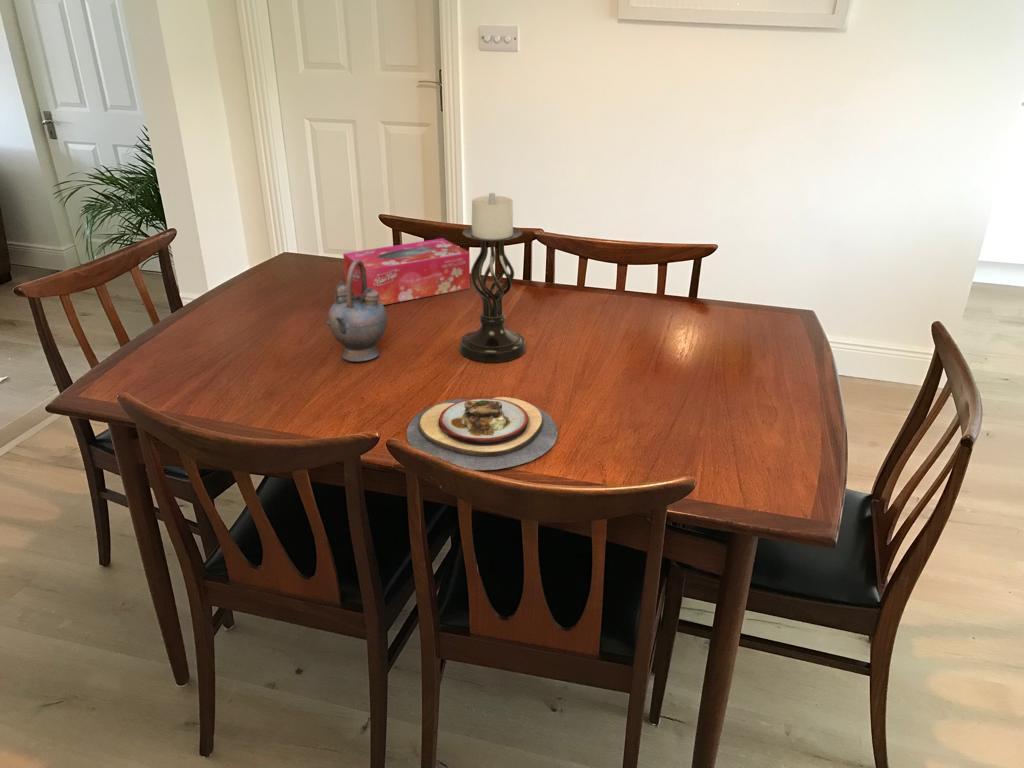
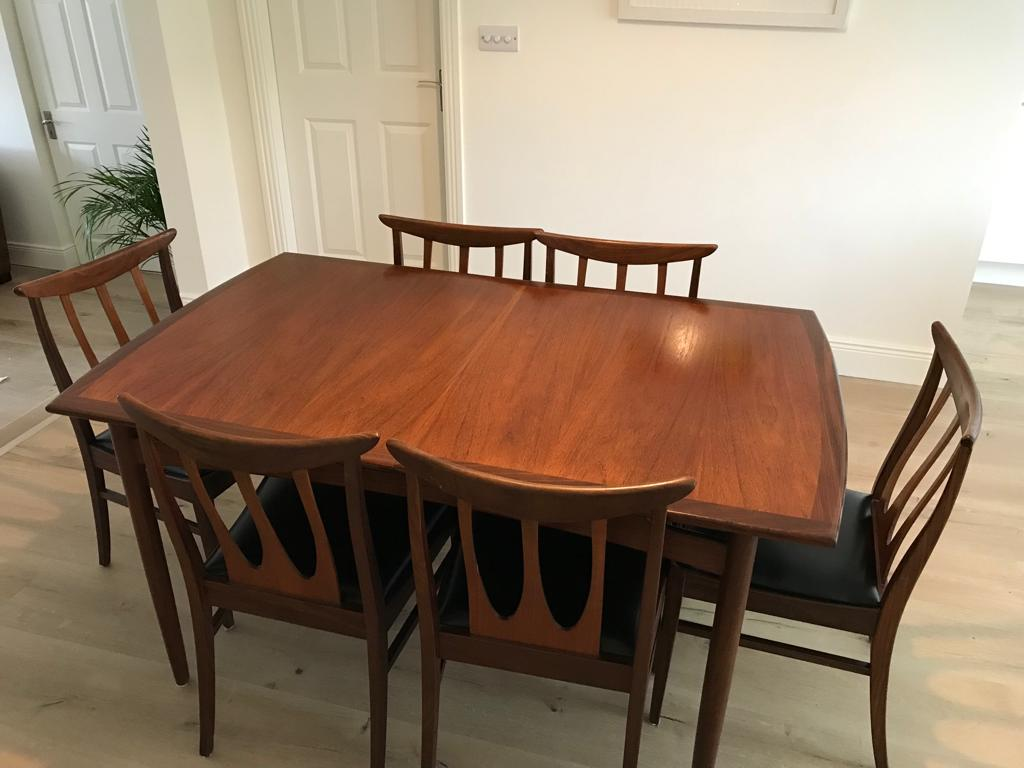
- tissue box [342,237,471,306]
- candle holder [458,192,527,363]
- teapot [325,260,388,363]
- plate [406,396,559,471]
